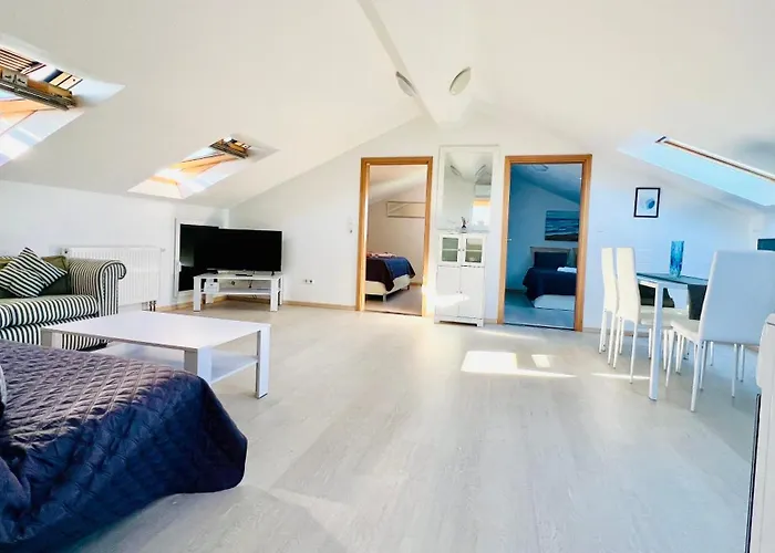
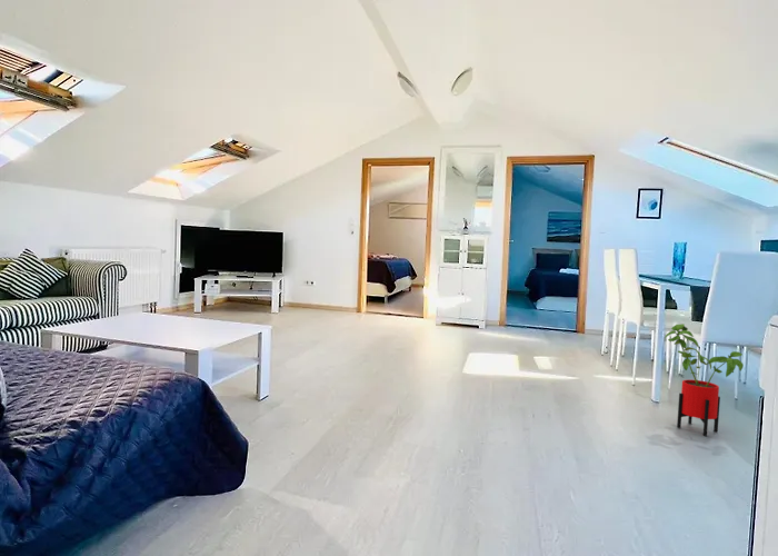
+ house plant [664,322,745,437]
